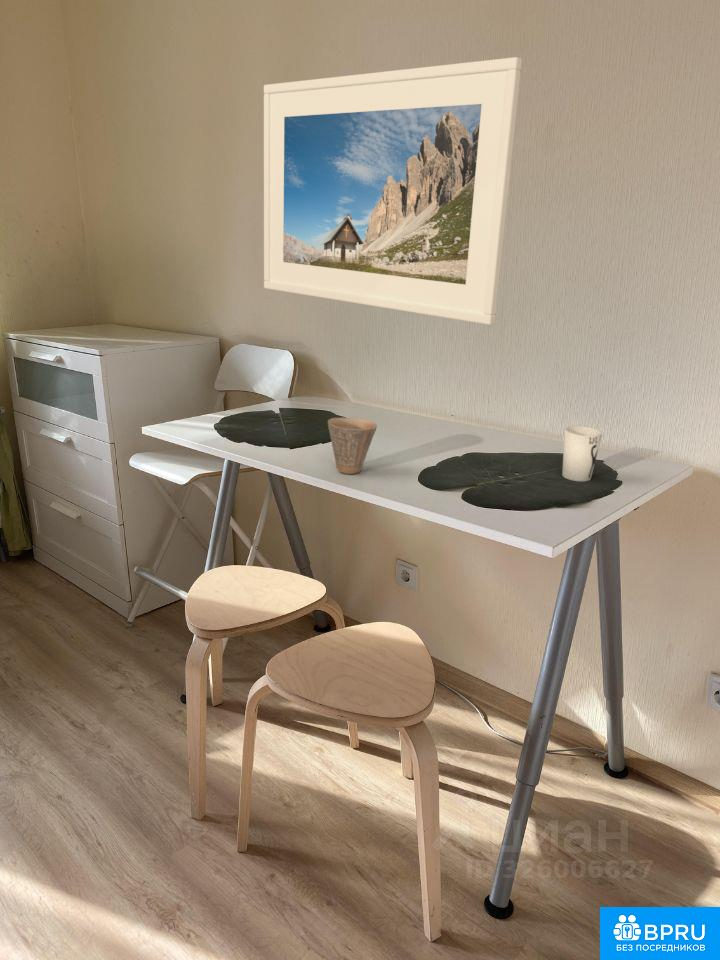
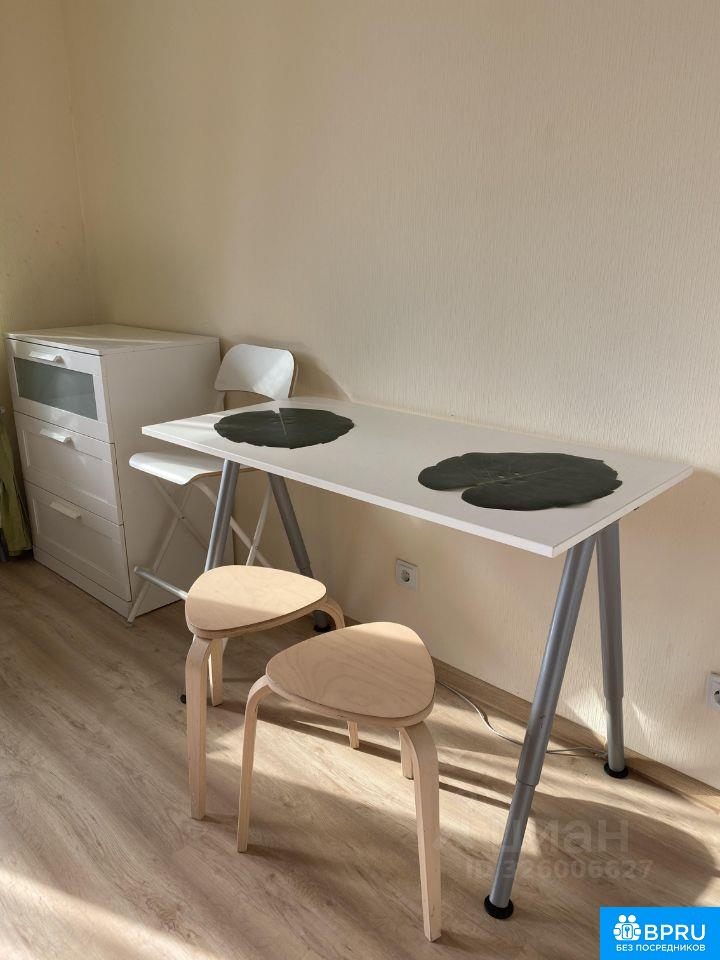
- cup [561,425,603,482]
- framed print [263,56,523,326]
- cup [327,417,378,475]
